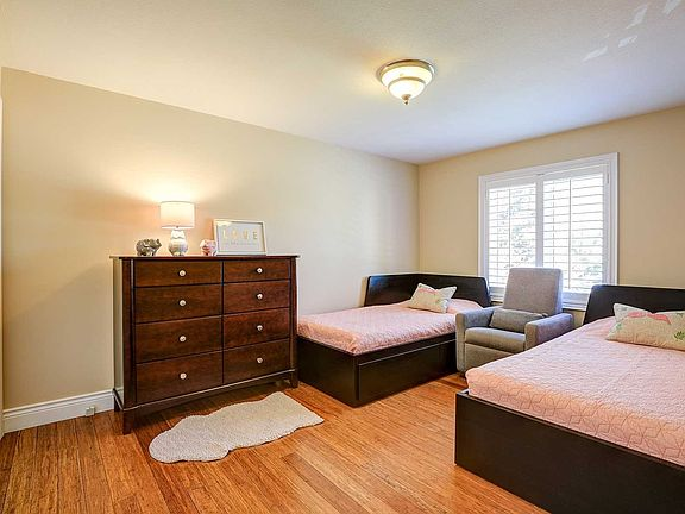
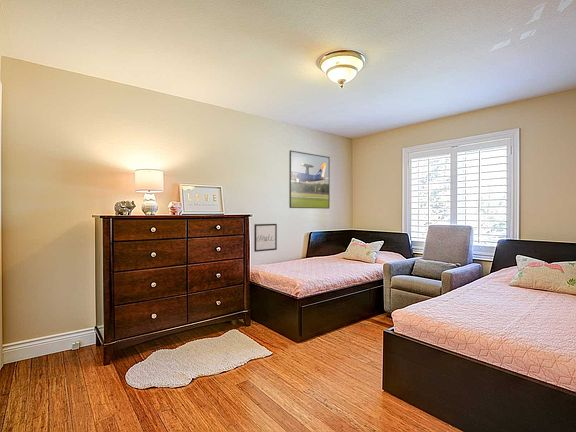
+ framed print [288,149,331,210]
+ wall art [253,223,278,253]
